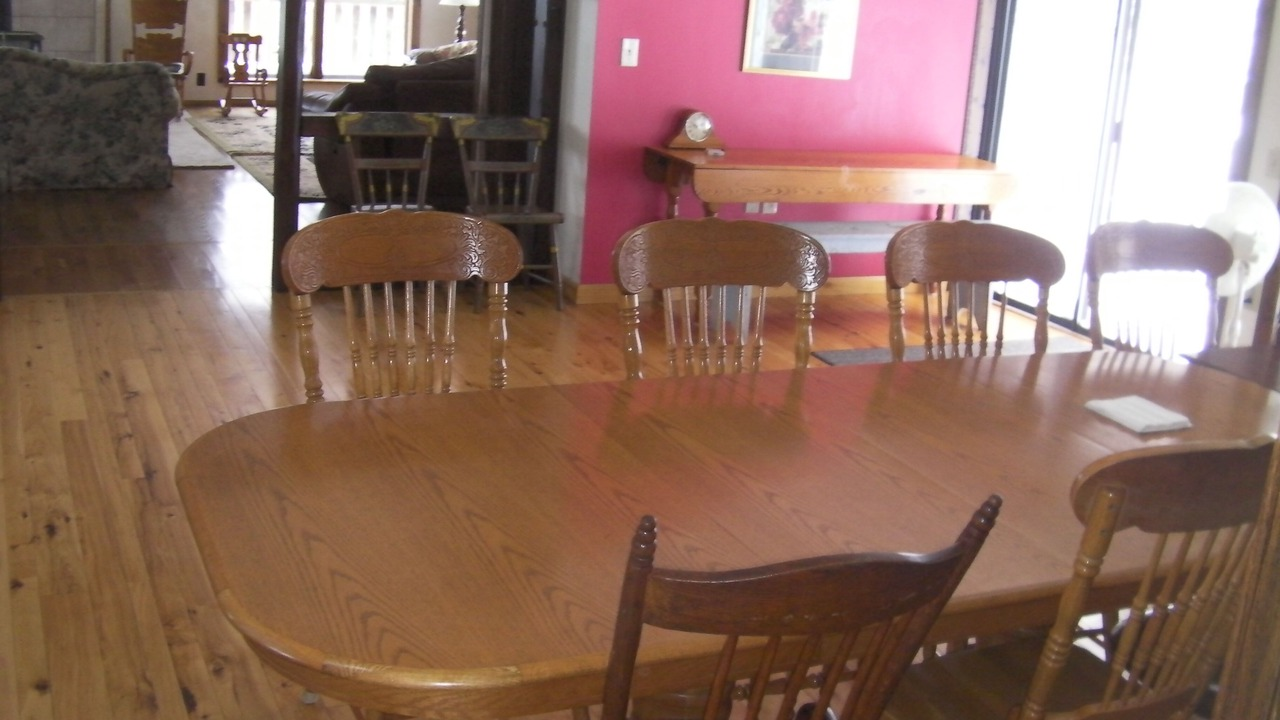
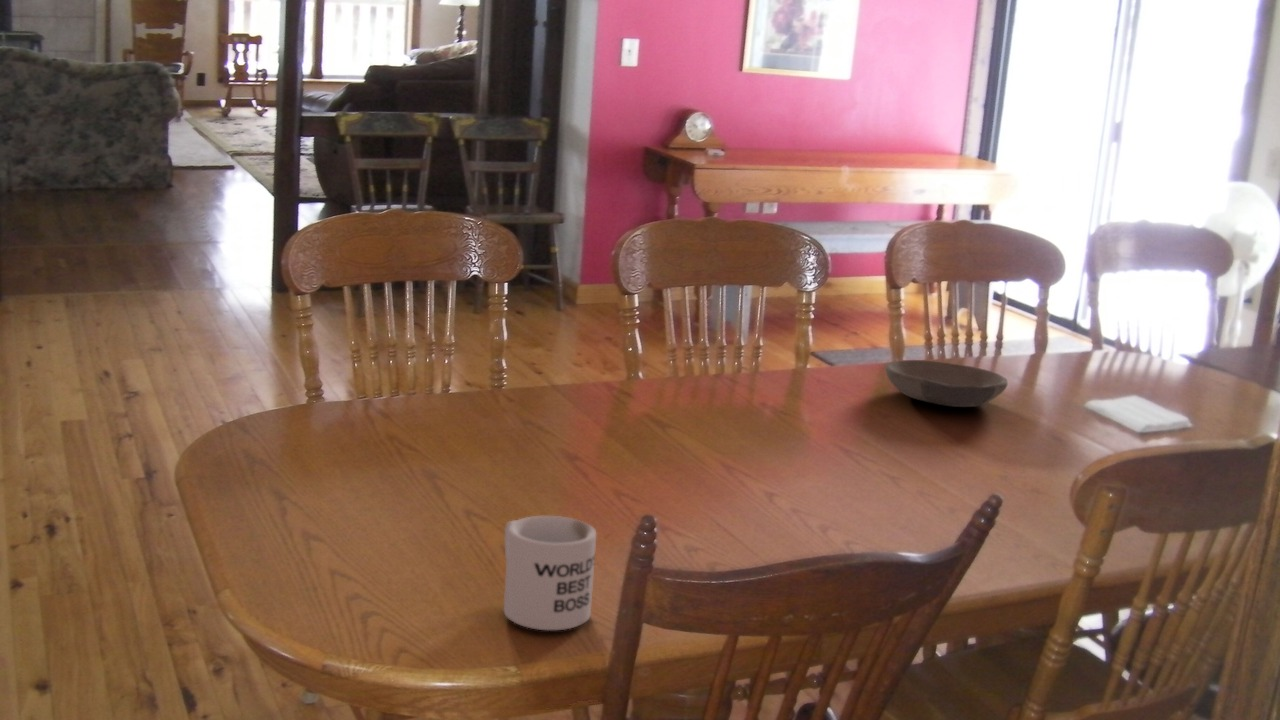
+ bowl [885,359,1009,408]
+ mug [503,515,597,631]
